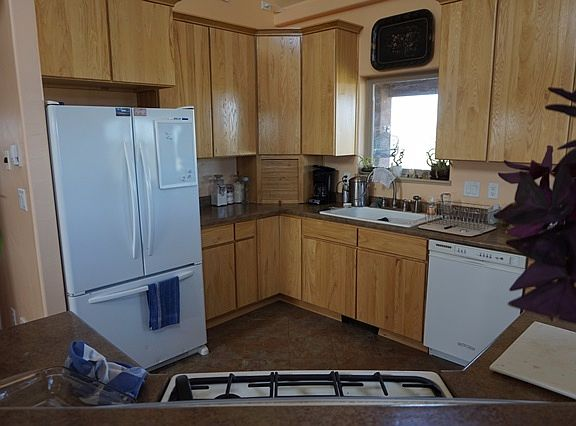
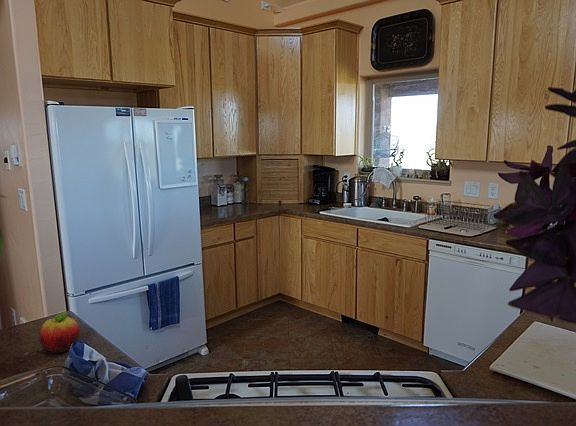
+ fruit [38,311,81,354]
